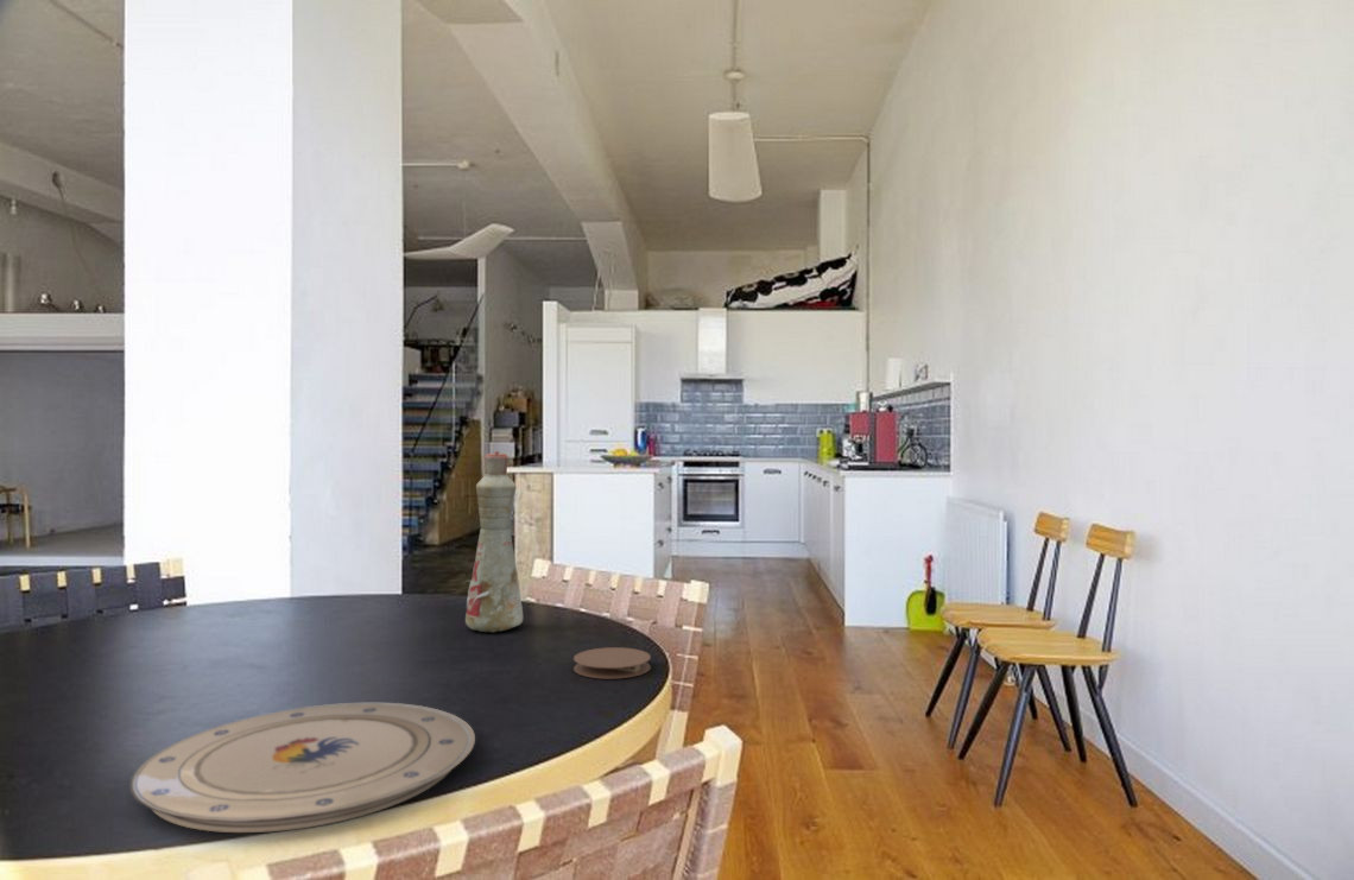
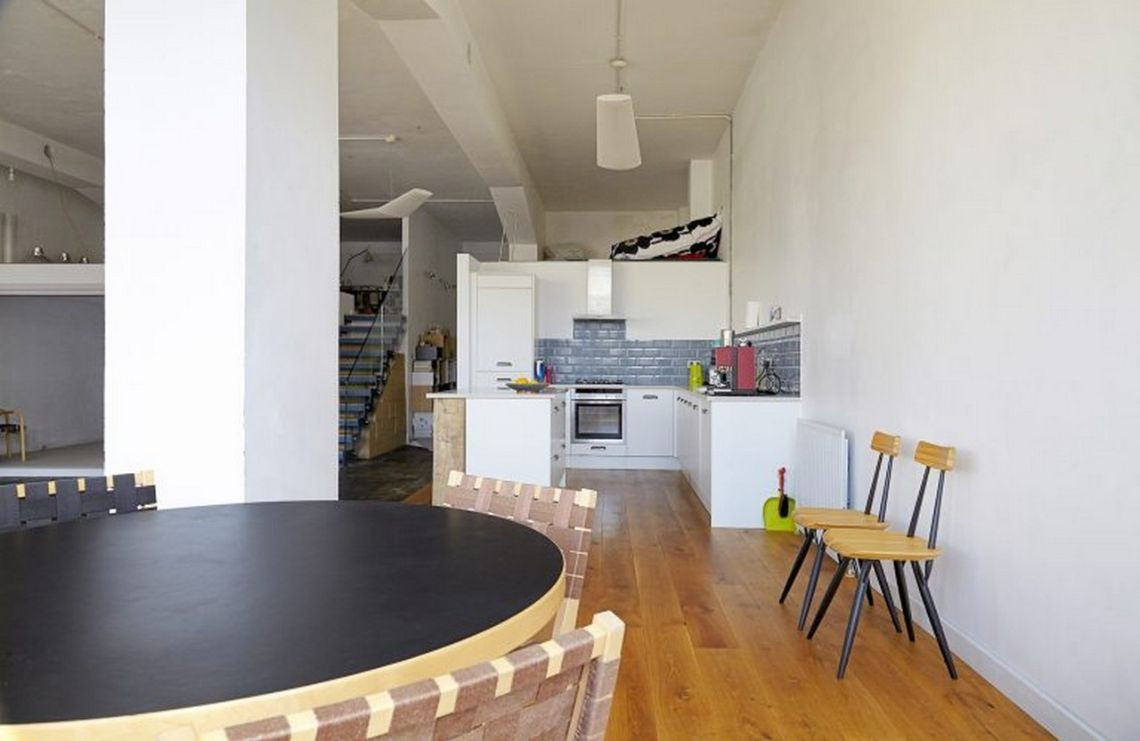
- plate [129,702,476,834]
- coaster [572,646,652,680]
- bottle [464,449,524,633]
